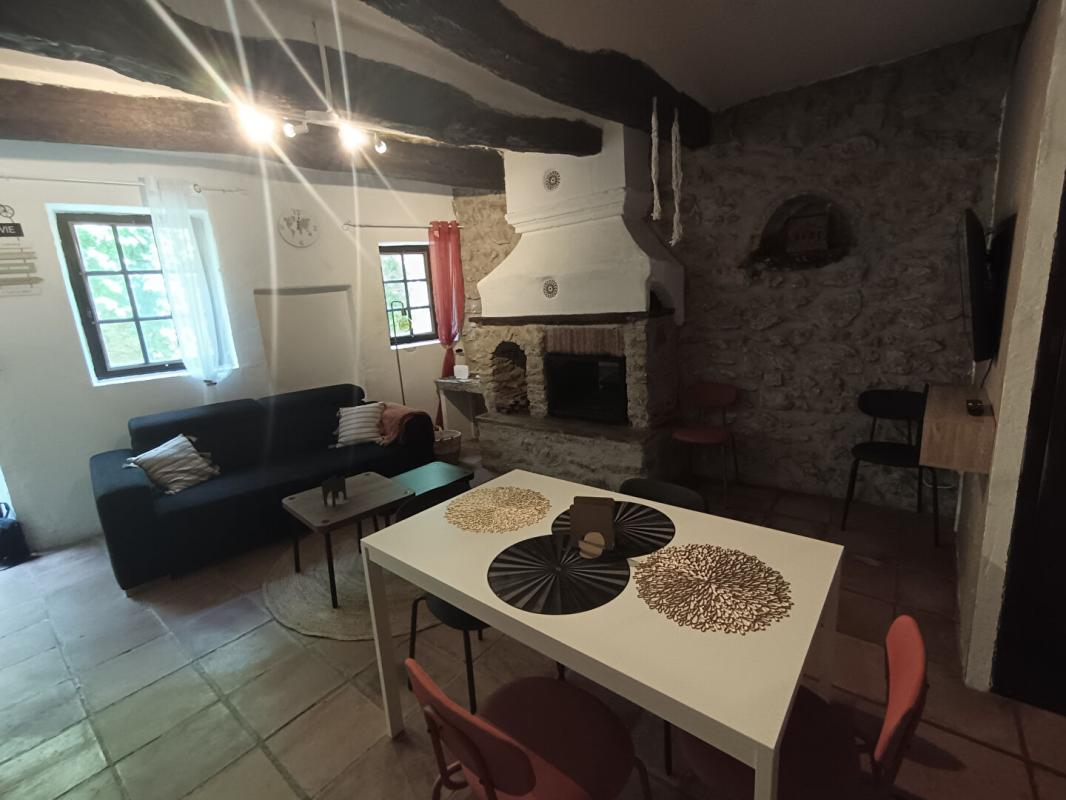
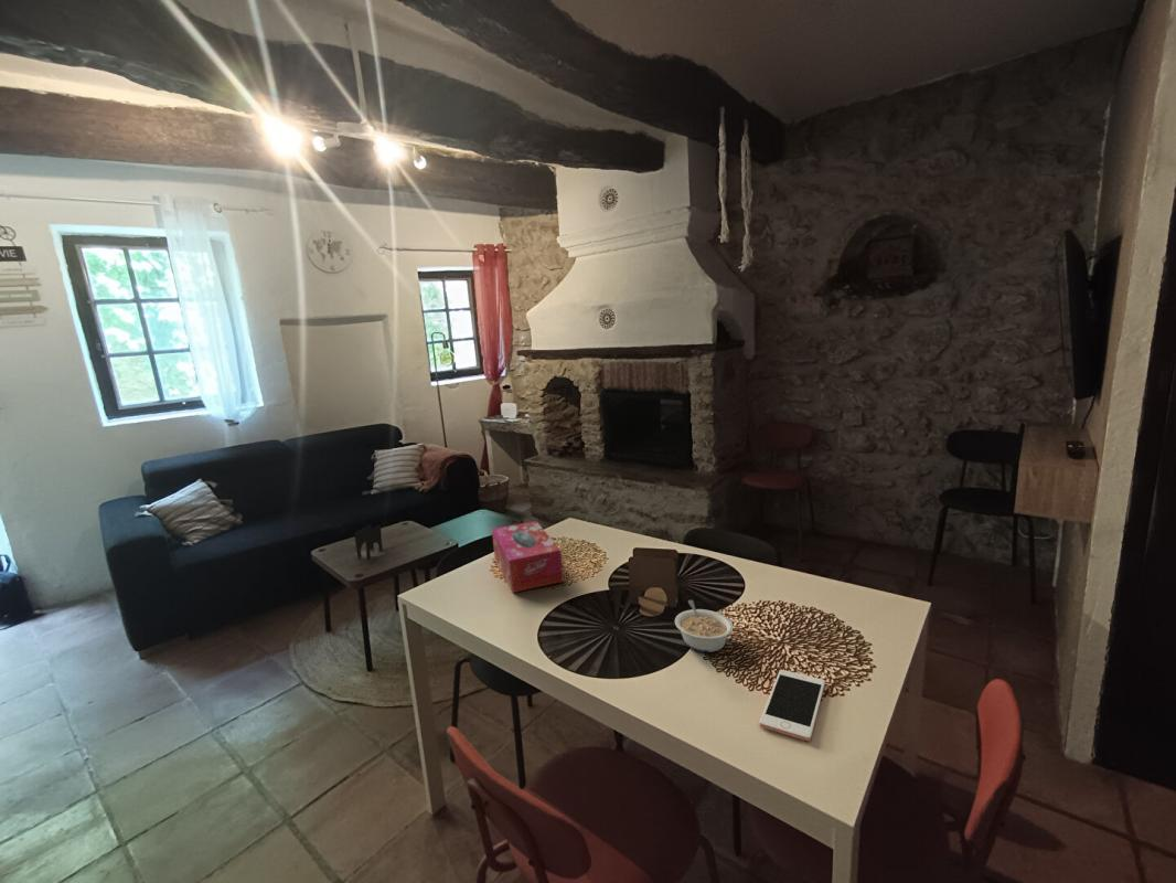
+ cell phone [758,669,826,742]
+ tissue box [491,520,565,594]
+ legume [674,599,735,653]
